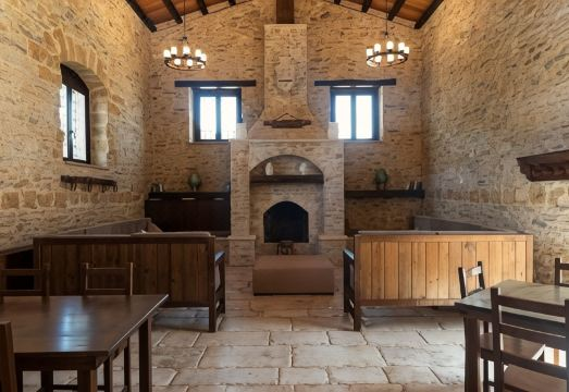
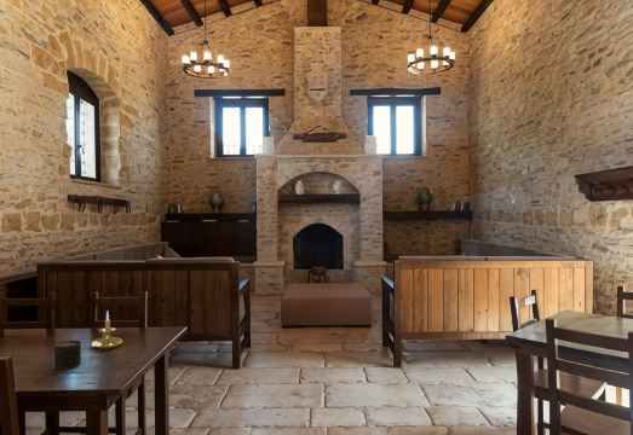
+ candle holder [91,311,125,350]
+ mug [53,340,82,371]
